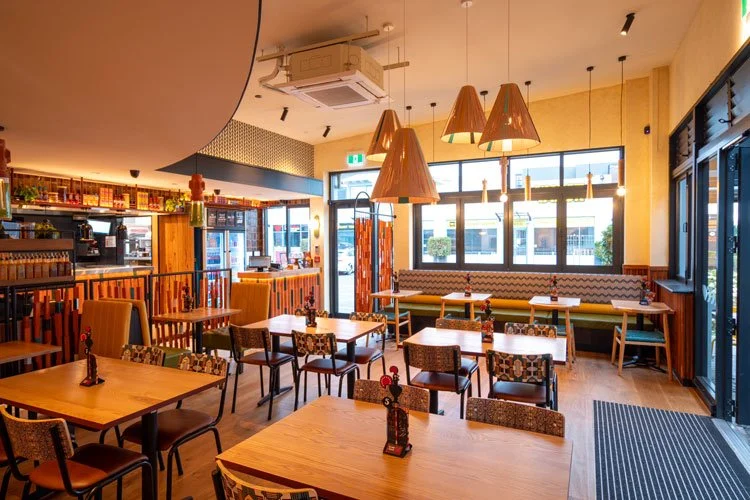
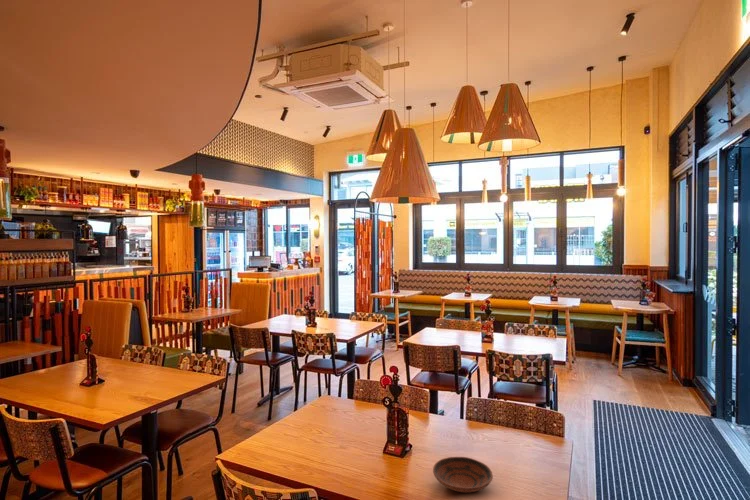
+ bowl [432,456,494,493]
